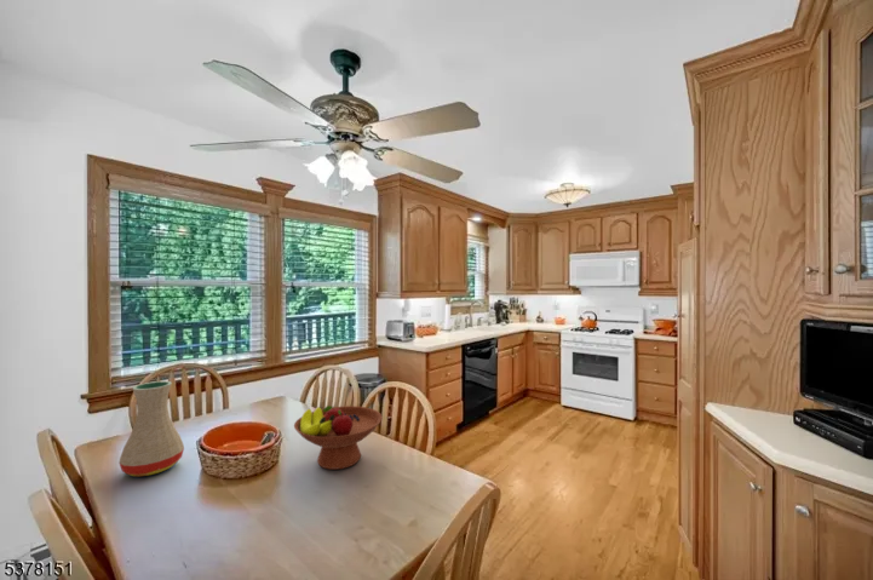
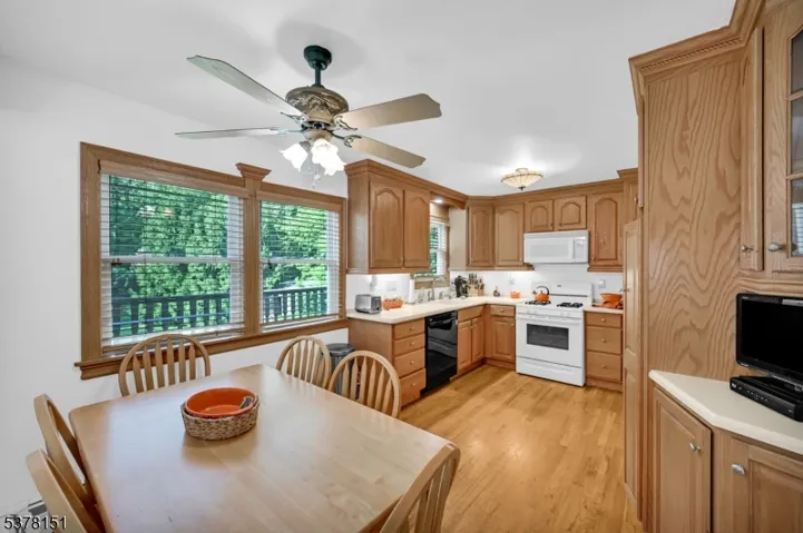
- vase [117,380,185,477]
- fruit bowl [293,404,384,471]
